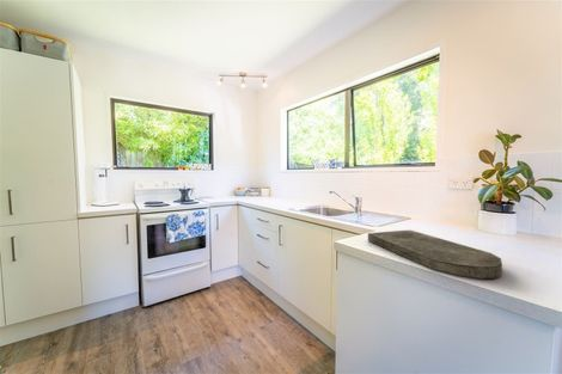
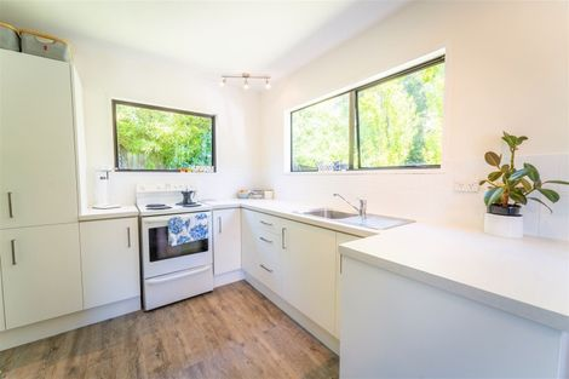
- cutting board [367,229,503,281]
